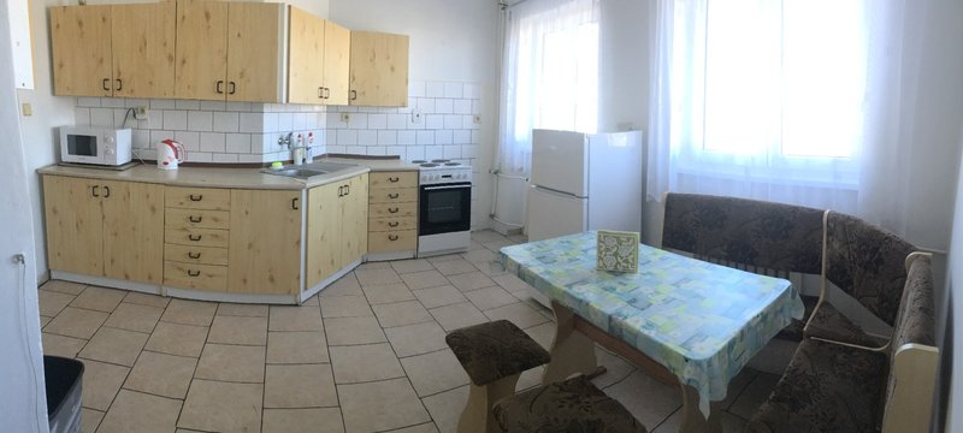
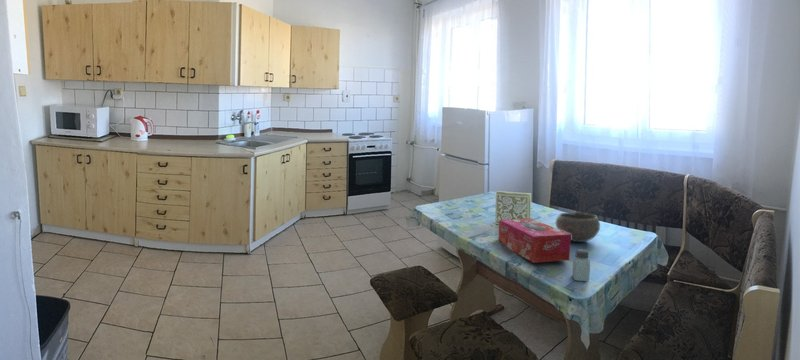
+ saltshaker [571,249,591,282]
+ tissue box [497,217,572,264]
+ bowl [554,212,601,243]
